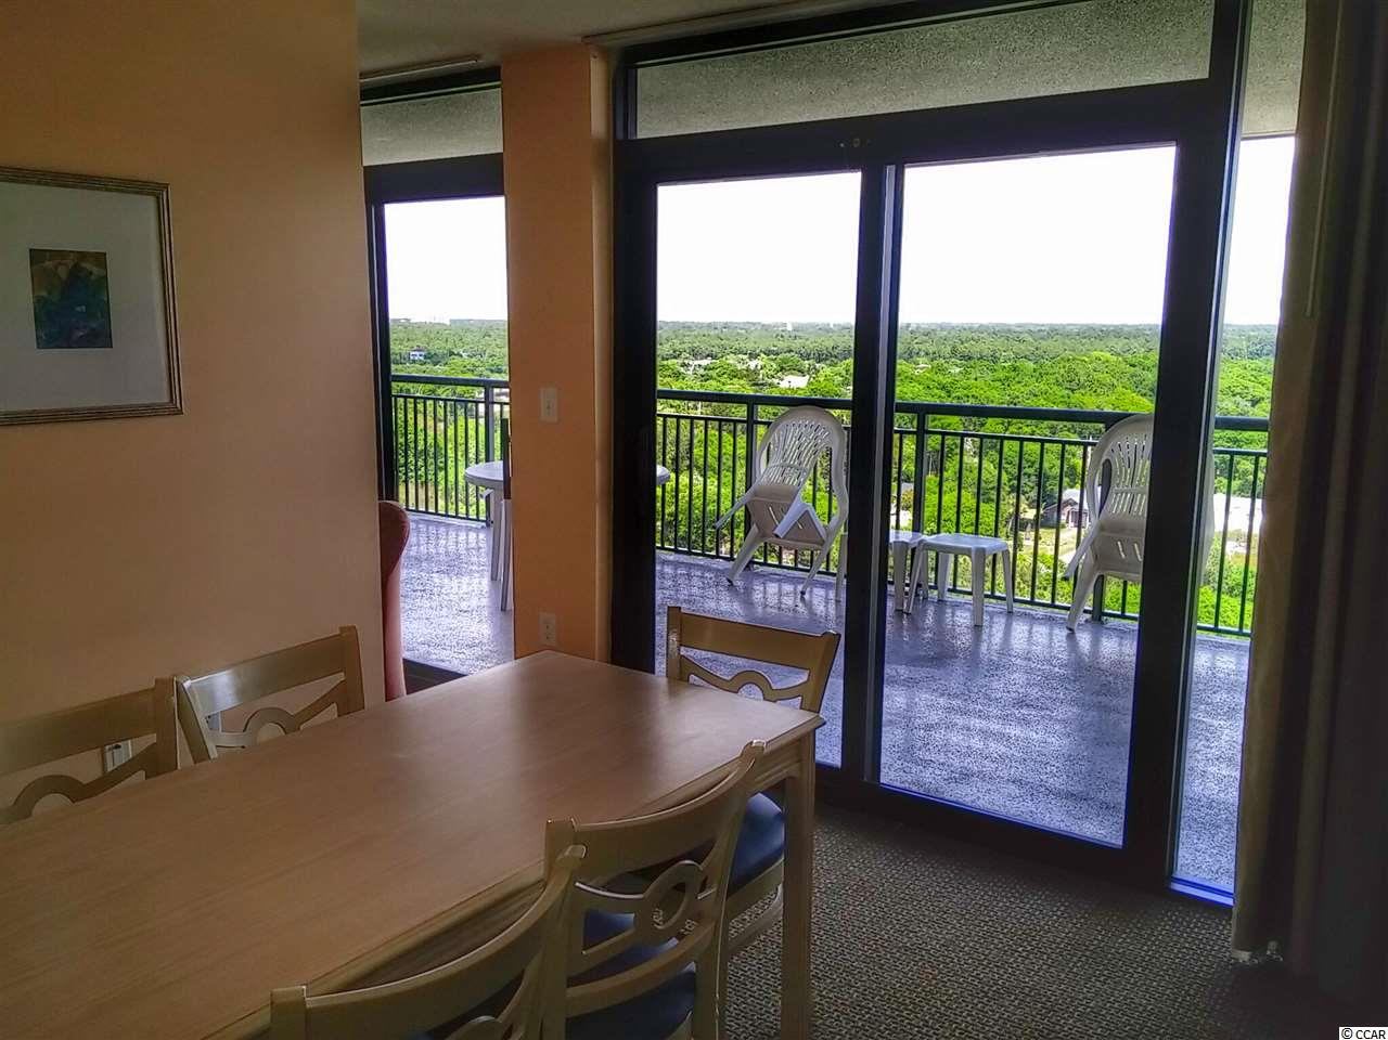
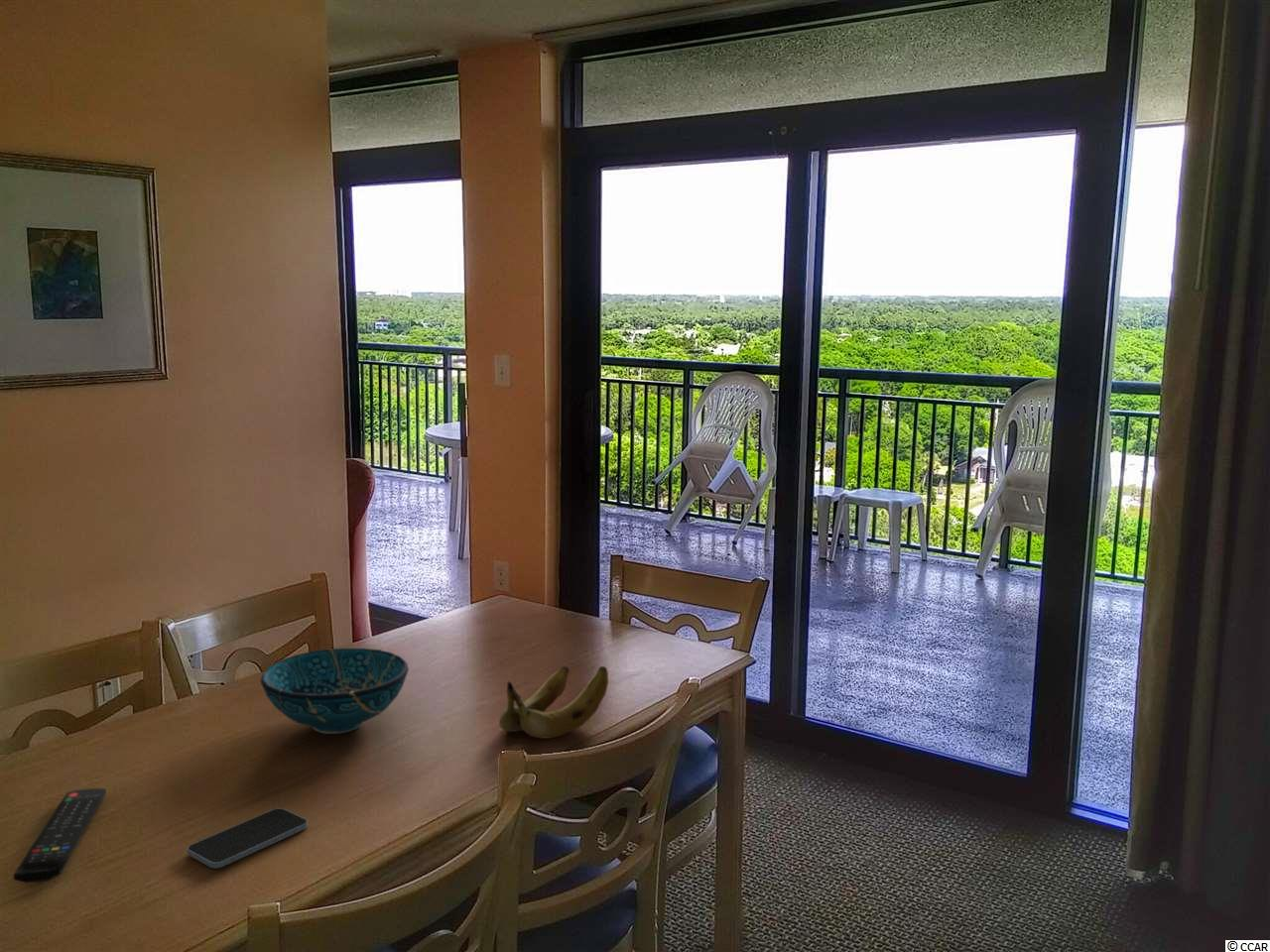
+ banana [498,664,609,739]
+ decorative bowl [260,648,410,735]
+ remote control [12,787,107,884]
+ smartphone [187,807,309,869]
